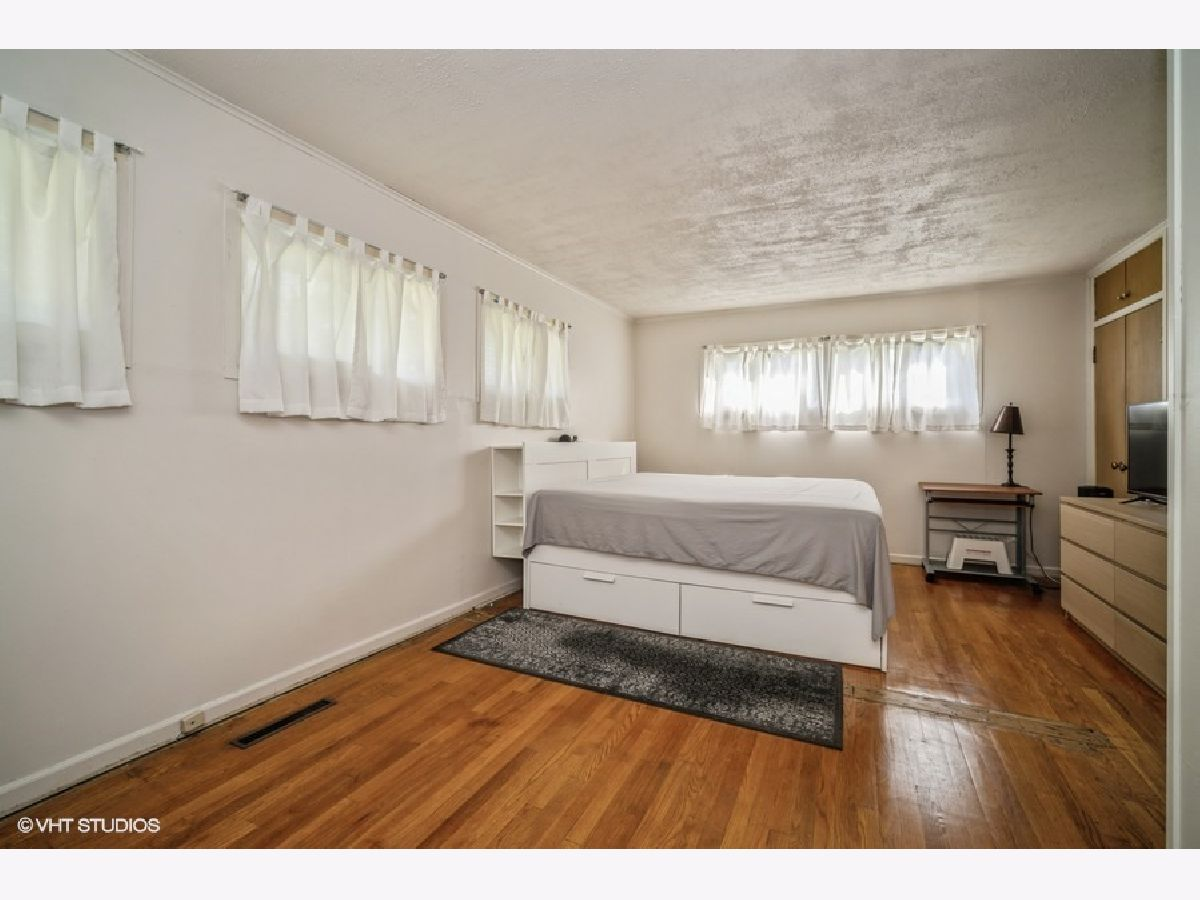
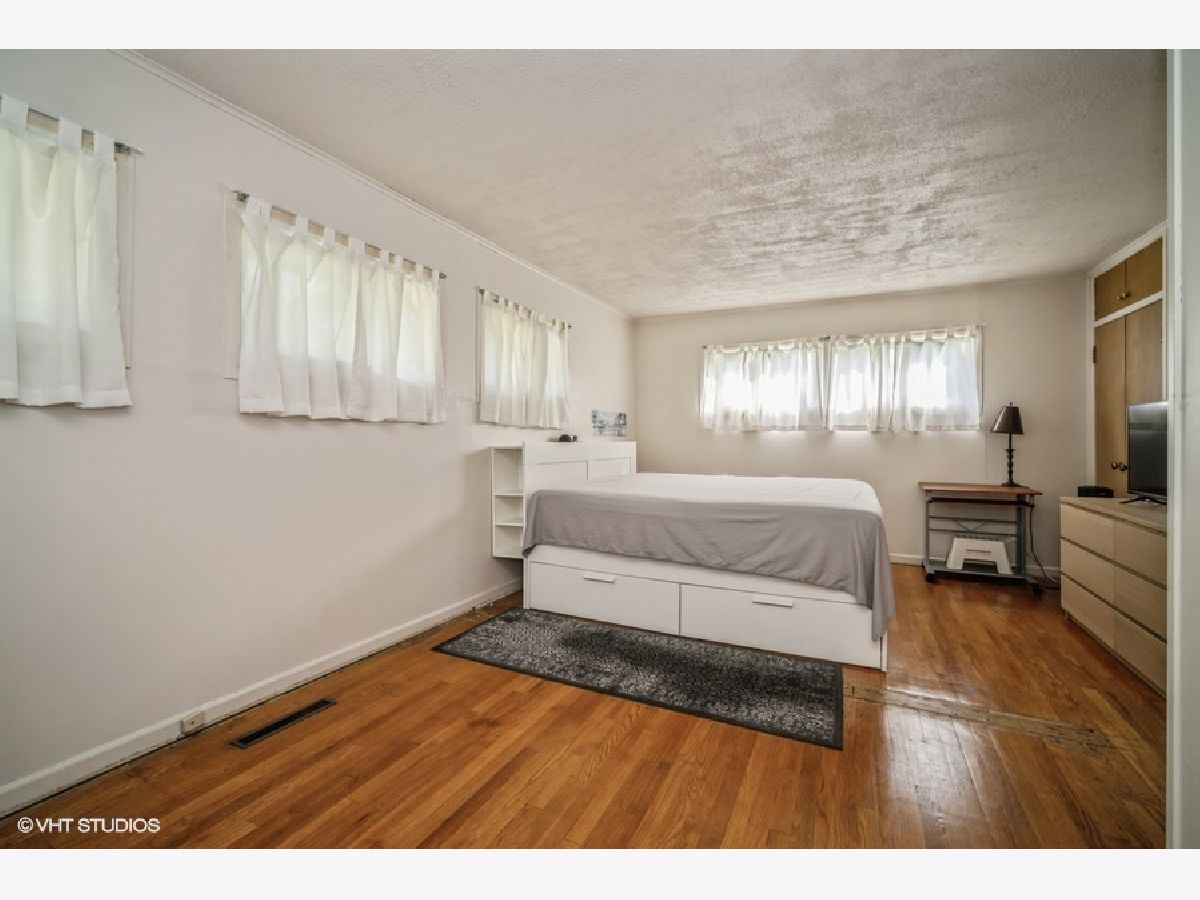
+ wall art [590,409,628,438]
